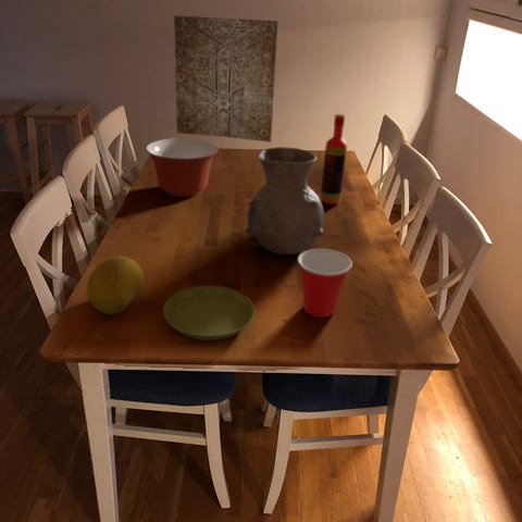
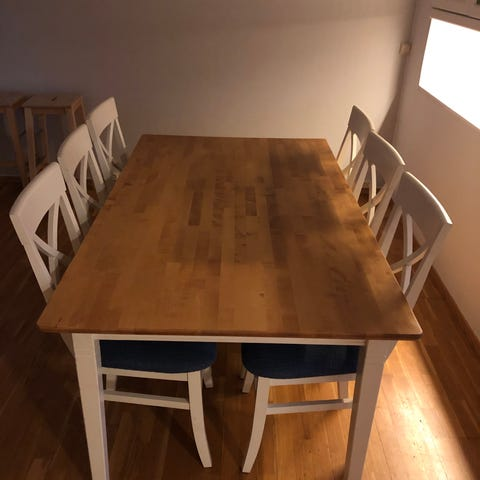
- mixing bowl [145,137,220,198]
- vase [245,146,325,256]
- saucer [162,285,256,341]
- cup [297,248,353,319]
- fruit [86,254,145,315]
- wall art [173,14,278,144]
- bottle [320,113,348,206]
